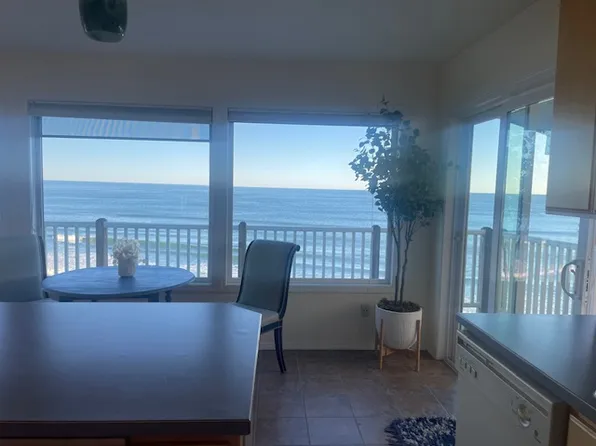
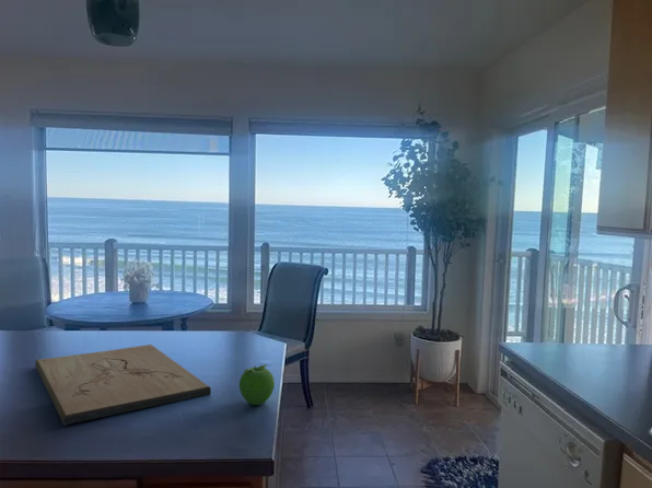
+ cutting board [34,344,212,426]
+ fruit [238,363,276,406]
